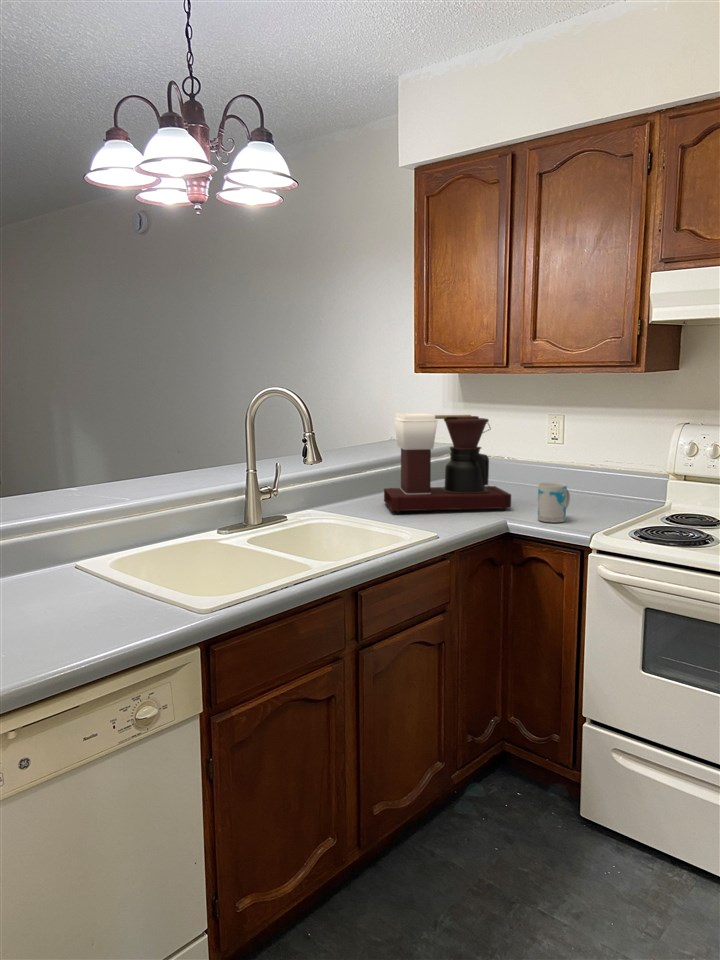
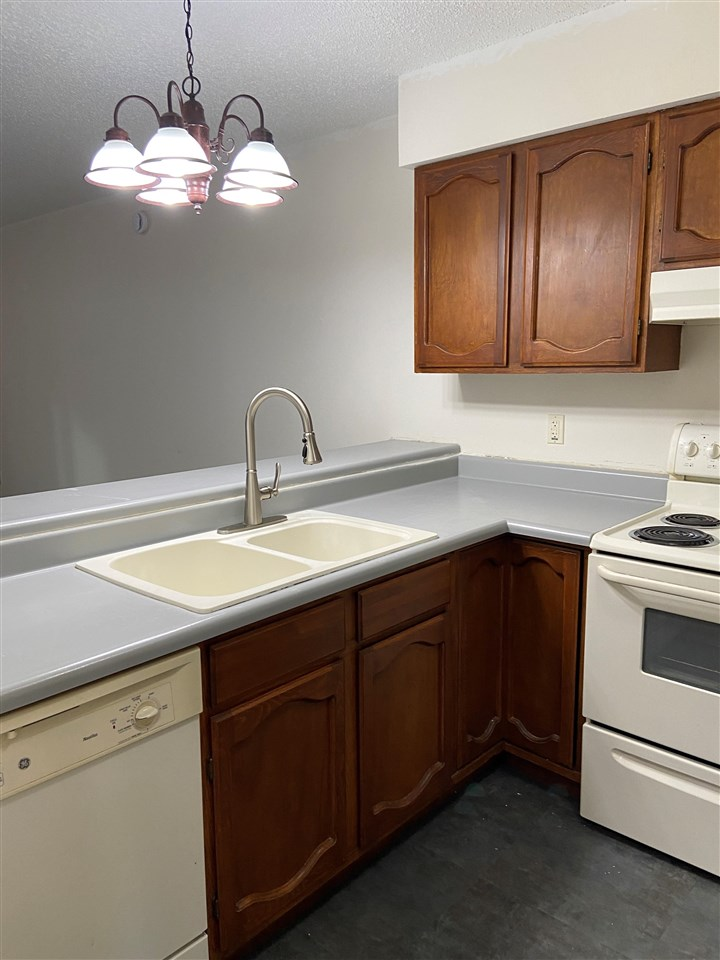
- mug [537,481,571,523]
- coffee maker [383,412,512,514]
